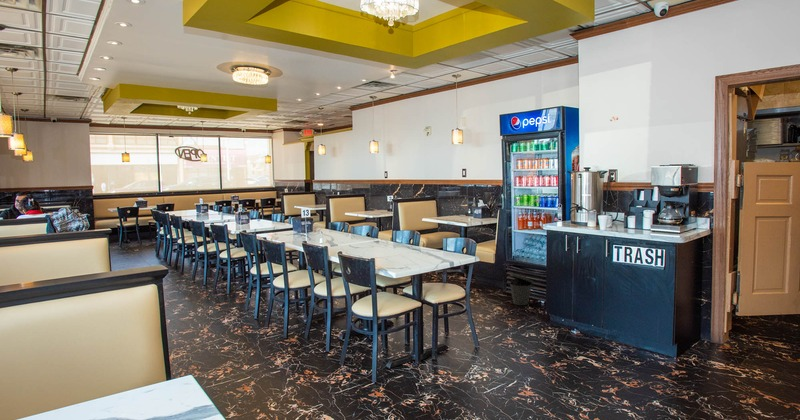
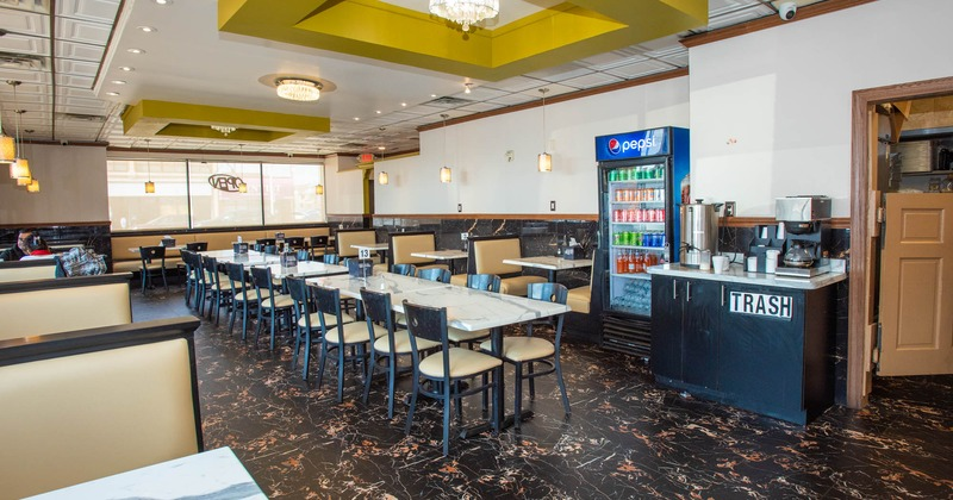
- trash can [509,273,535,306]
